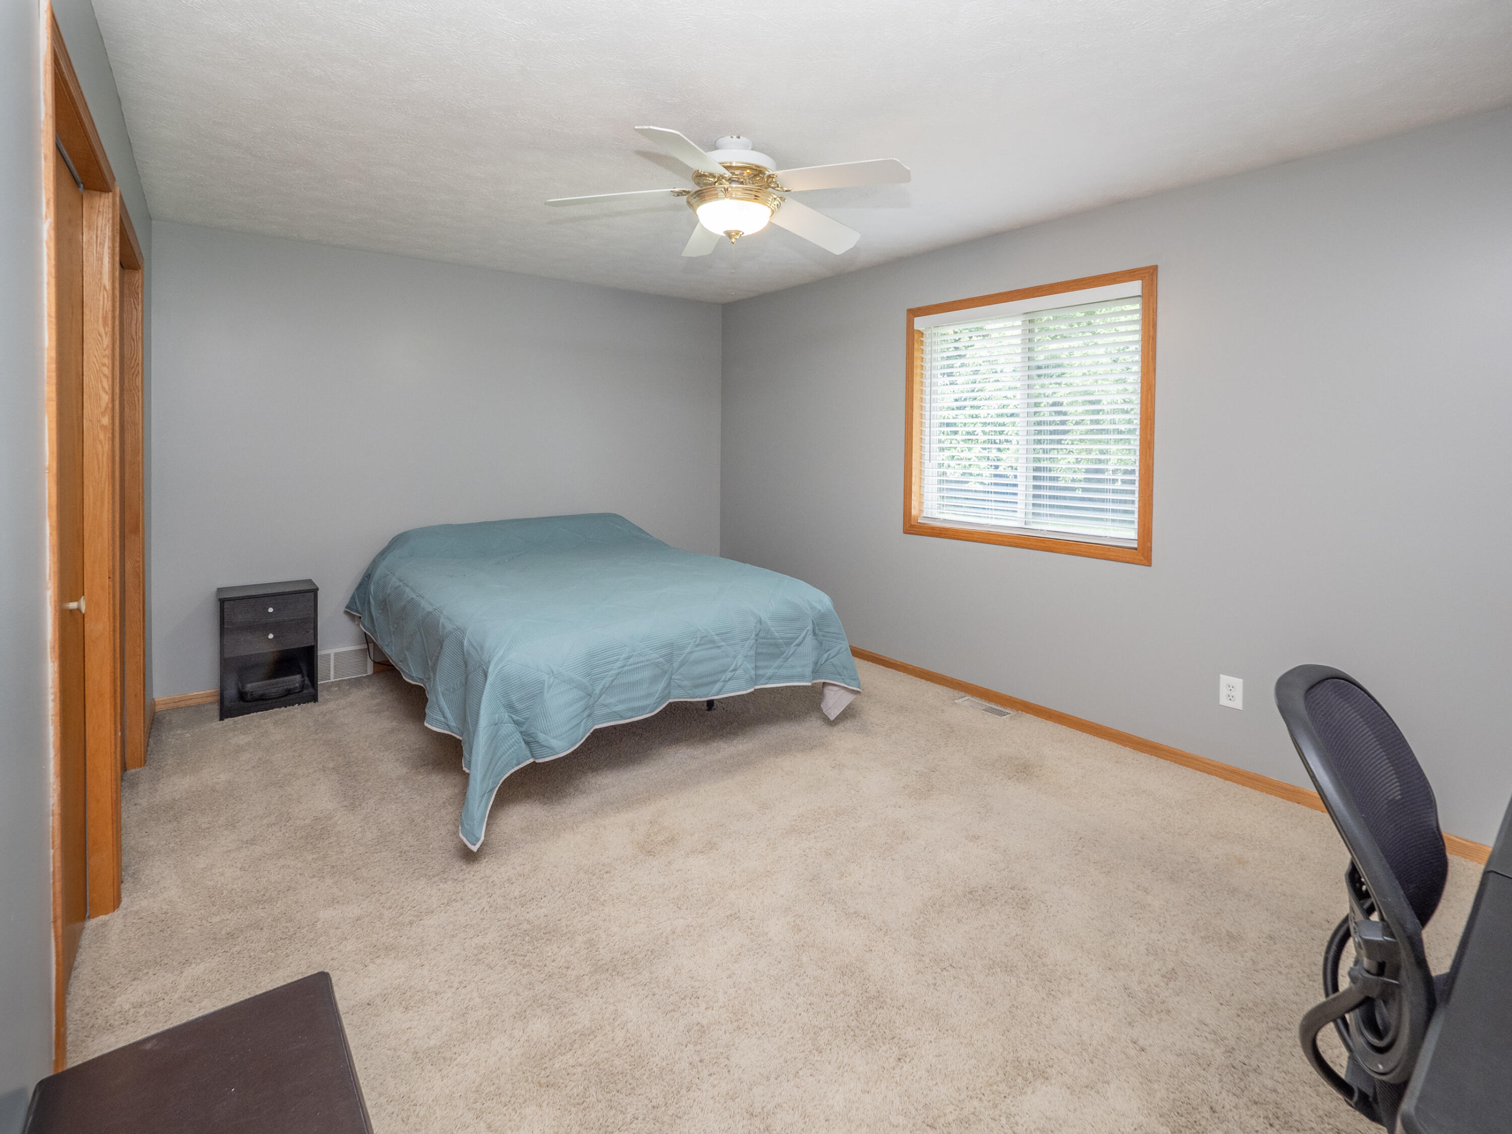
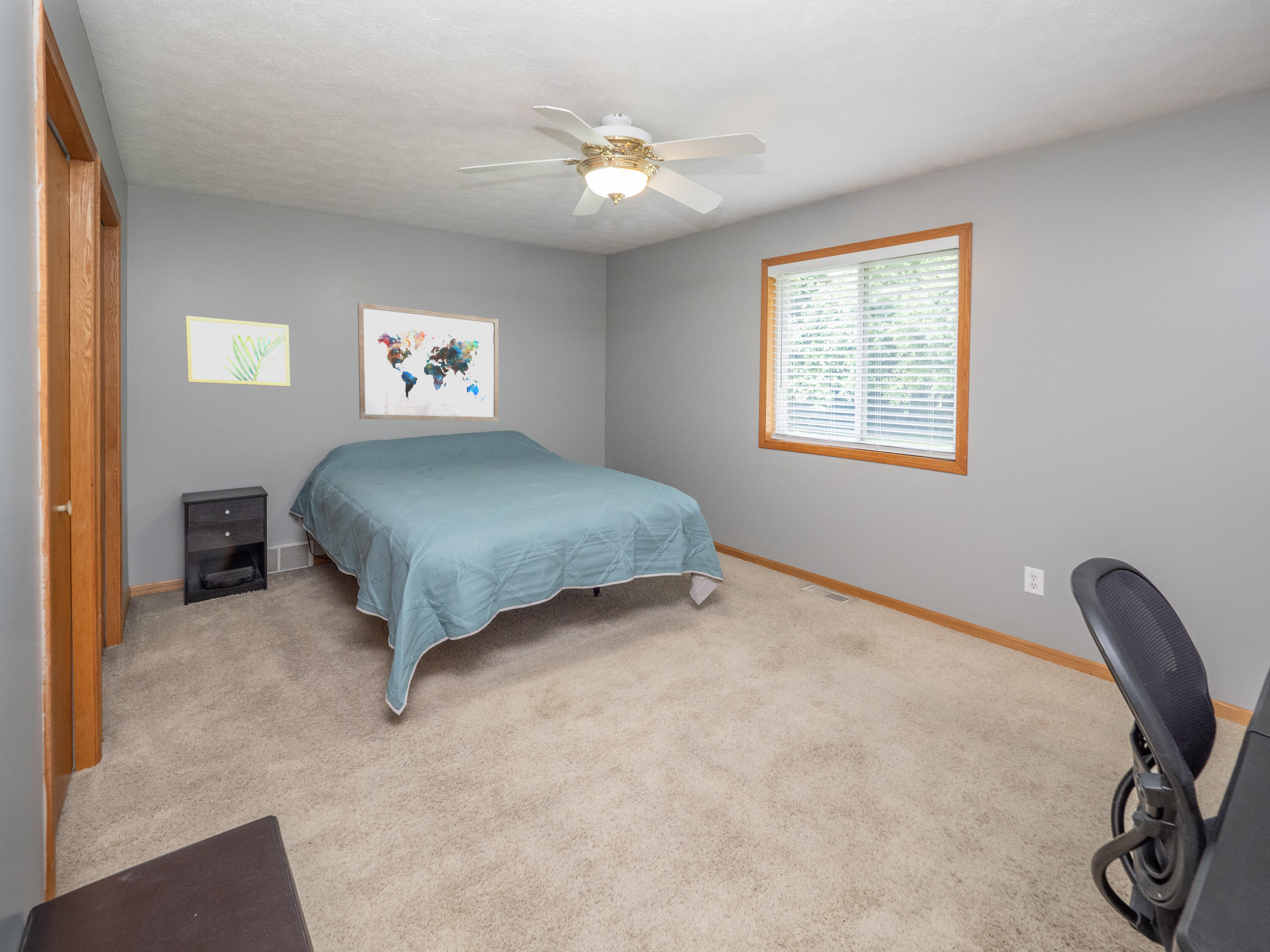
+ wall art [357,302,499,422]
+ wall art [185,315,290,387]
